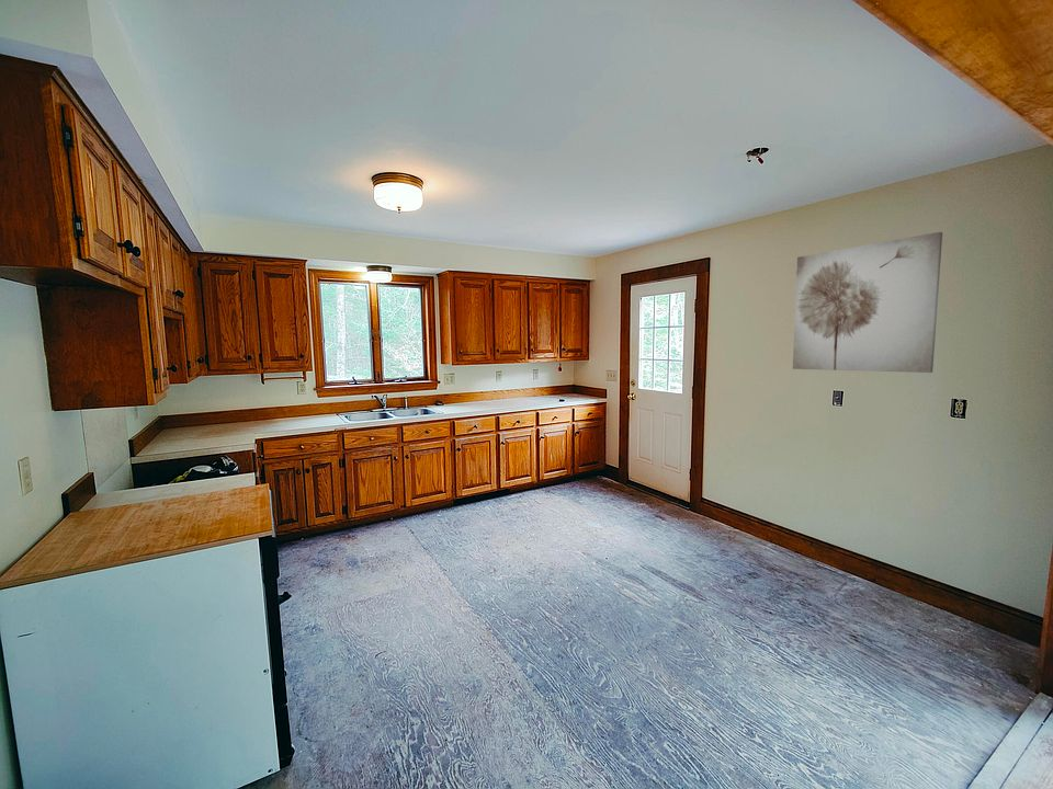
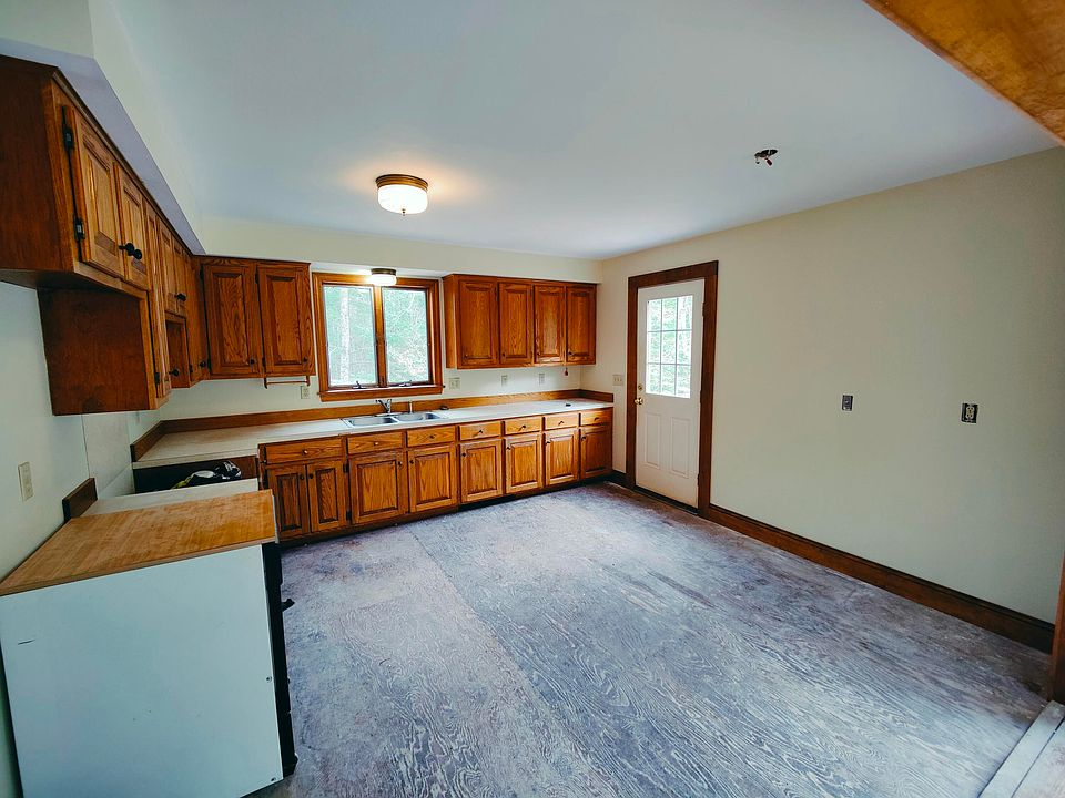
- wall art [792,231,943,374]
